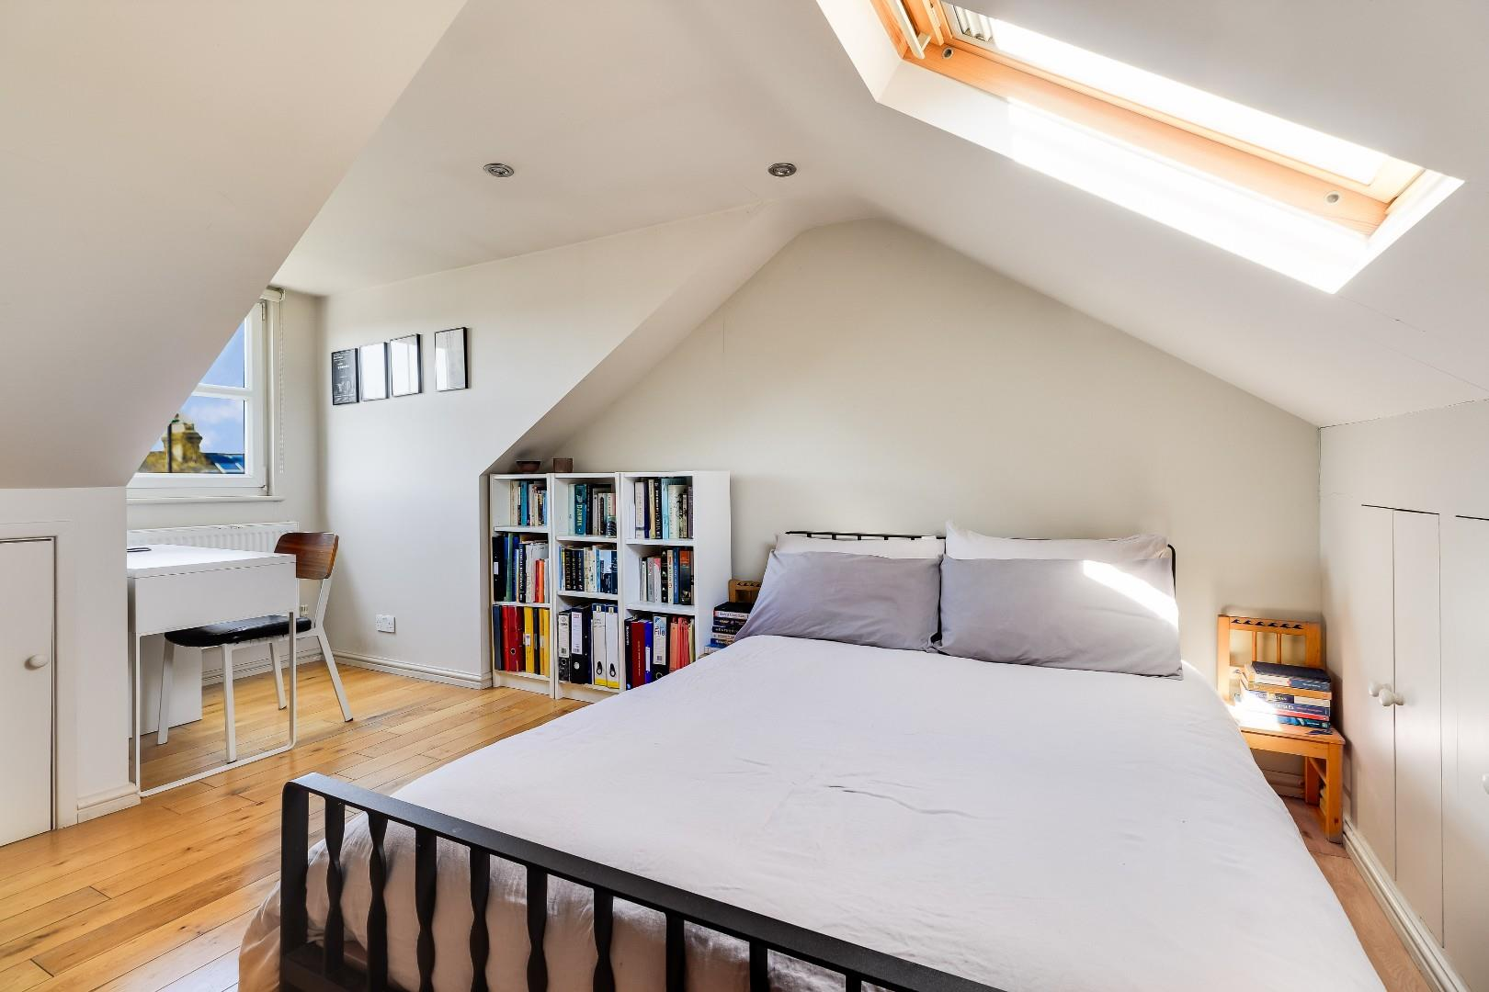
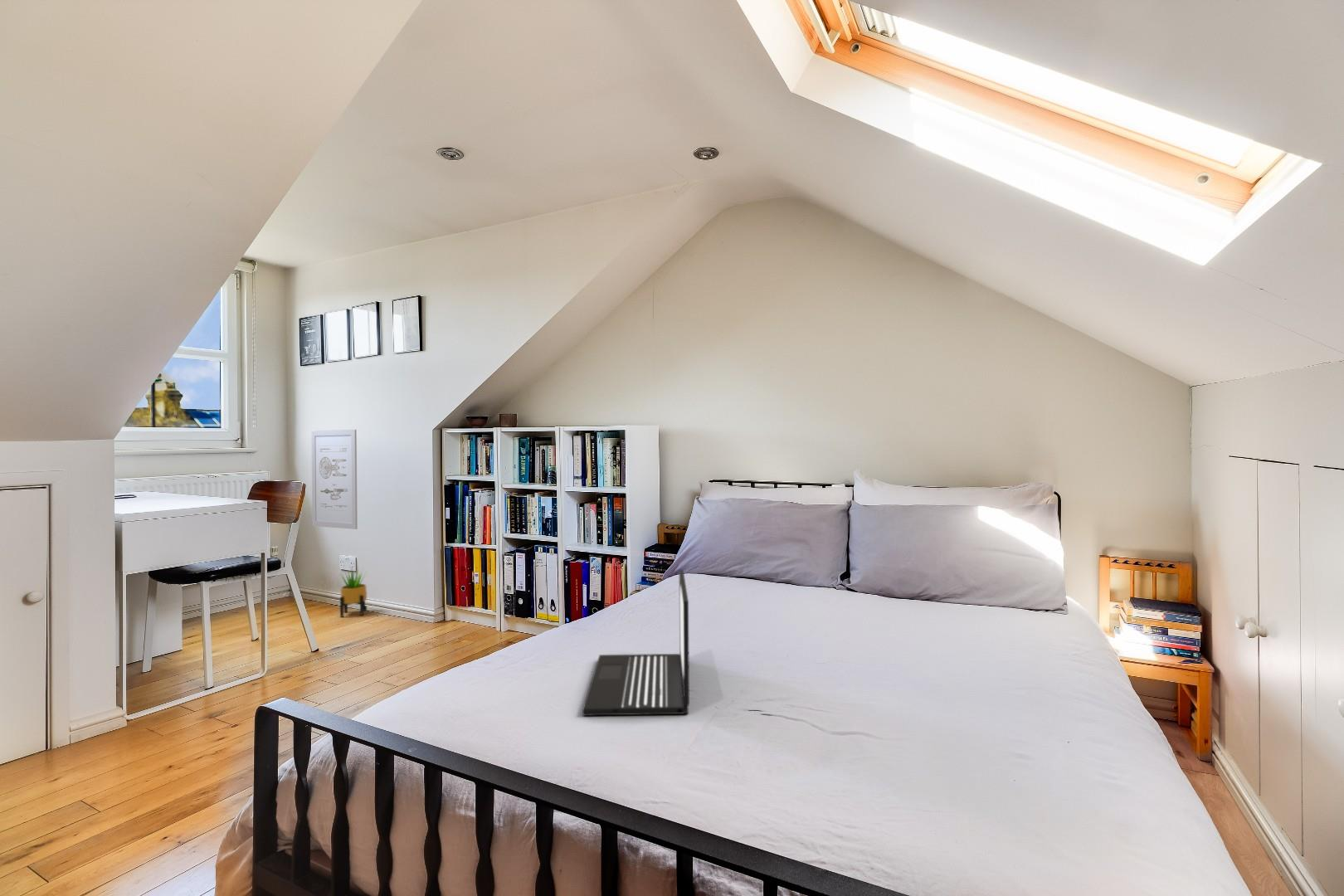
+ laptop [582,569,690,717]
+ wall art [311,429,358,530]
+ potted plant [338,566,368,618]
